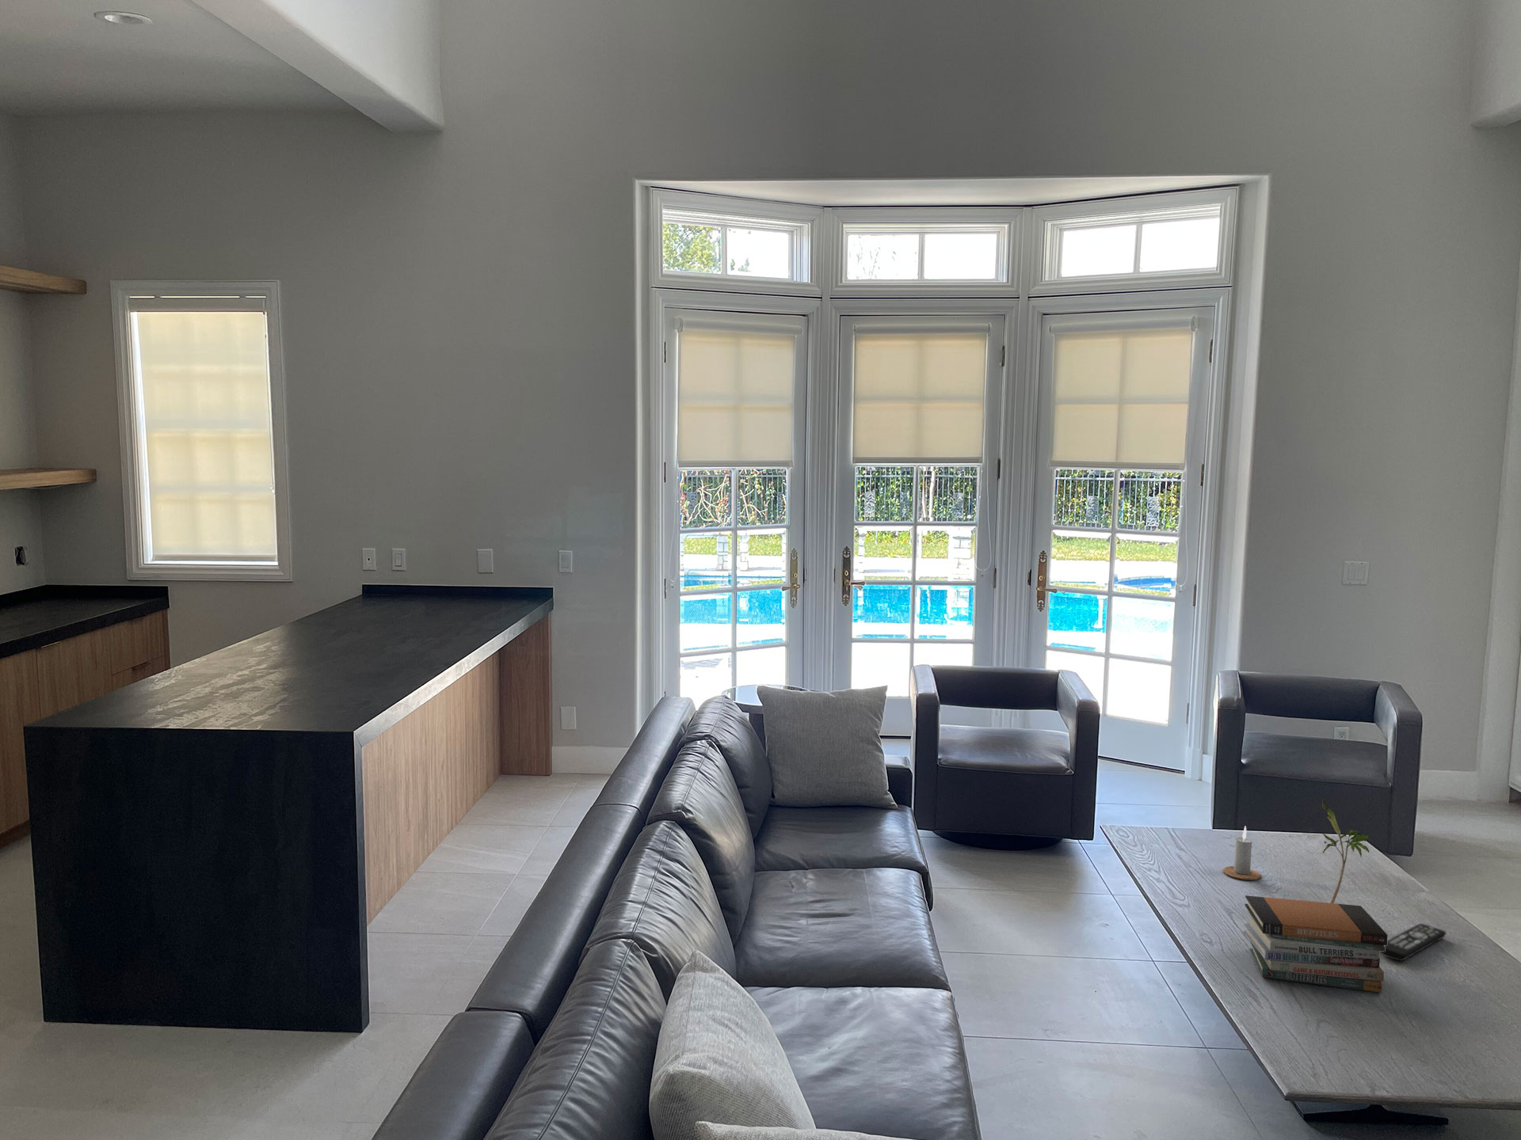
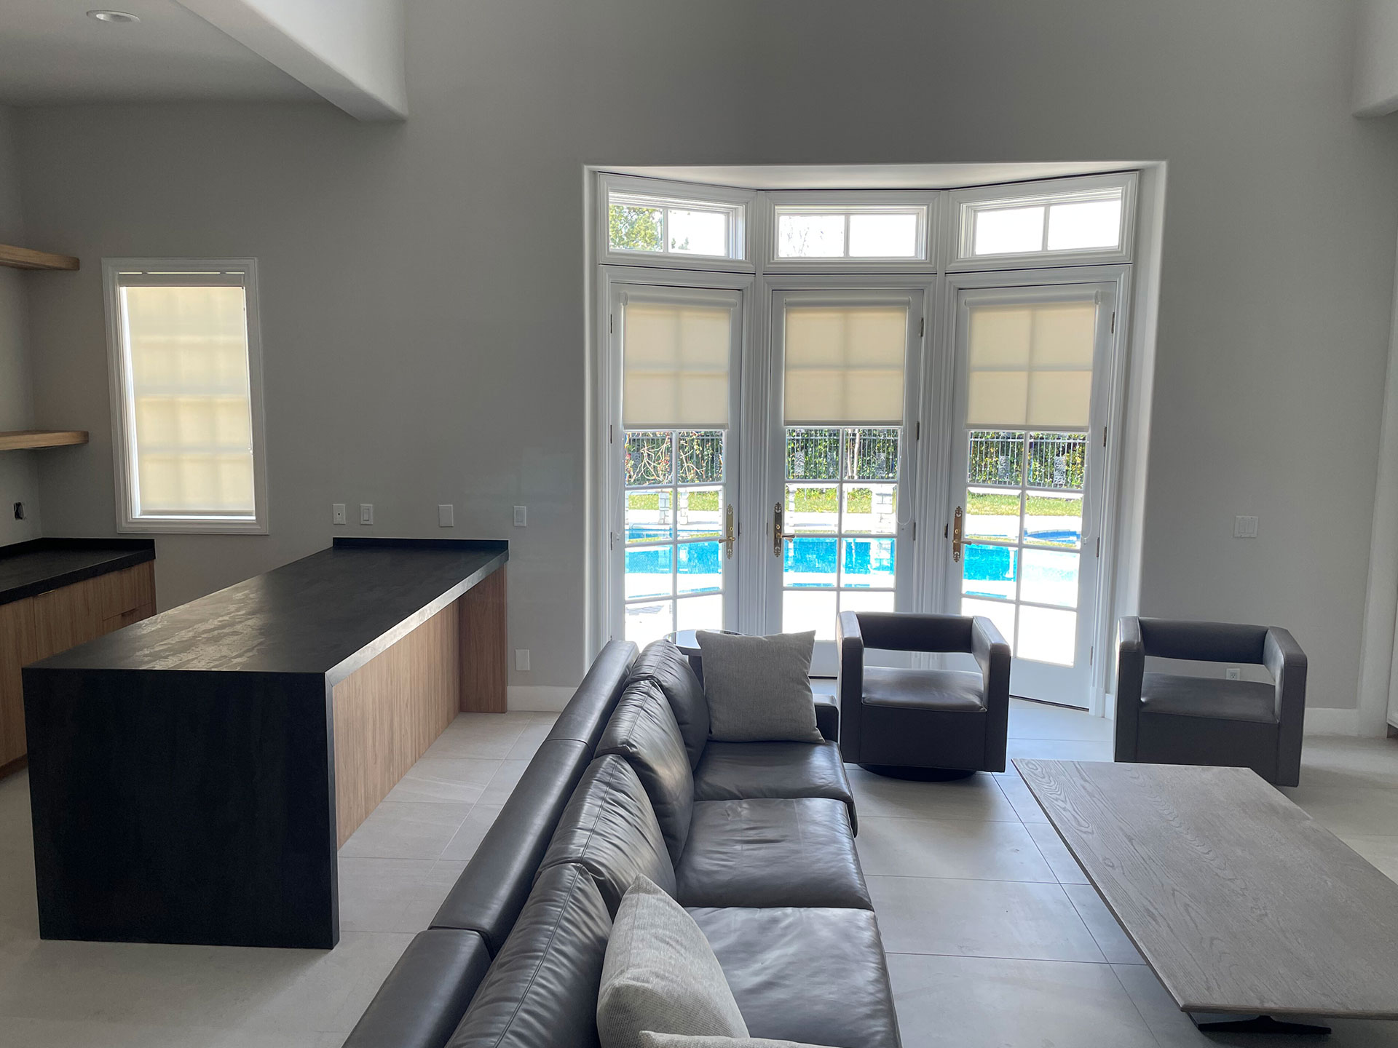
- book stack [1243,895,1388,994]
- plant [1321,799,1370,903]
- remote control [1380,923,1447,962]
- candle [1223,826,1261,881]
